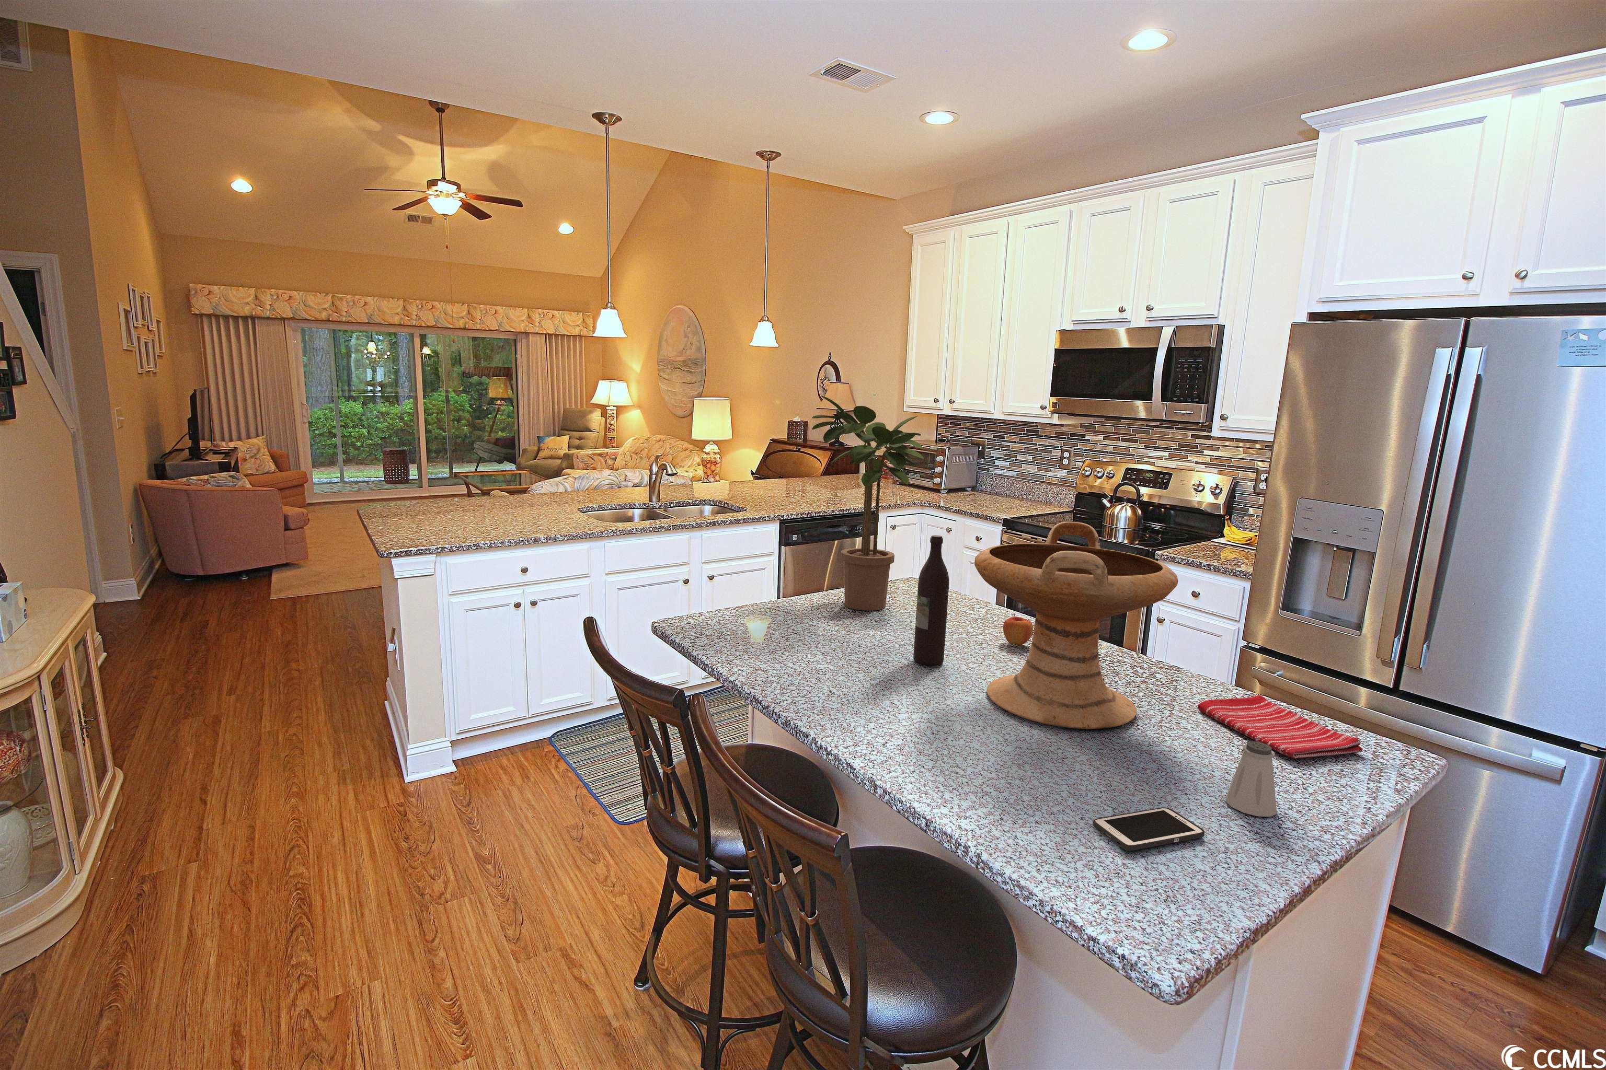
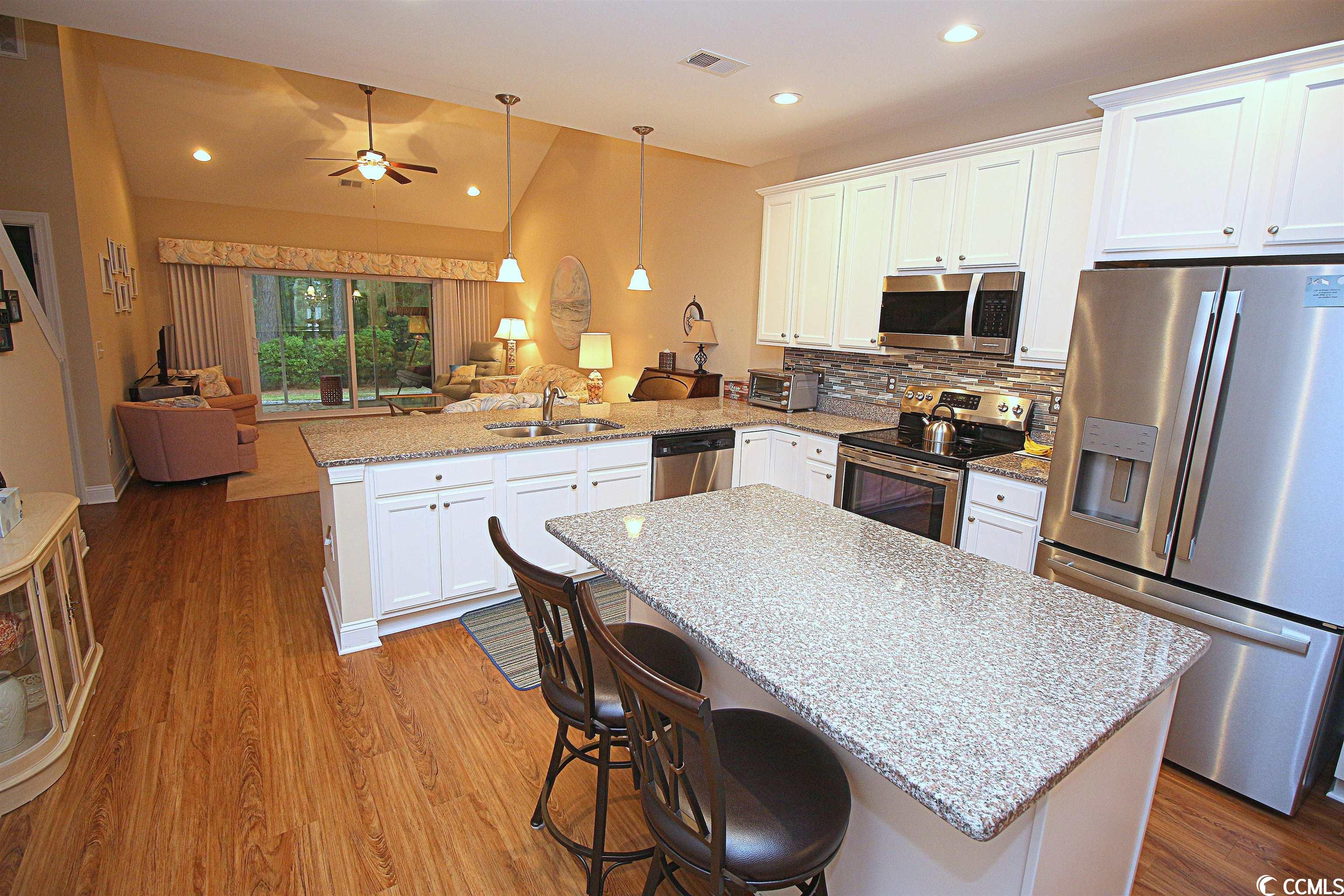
- cell phone [1092,807,1204,851]
- apple [1003,613,1034,646]
- potted plant [811,395,925,611]
- saltshaker [1225,740,1277,817]
- dish towel [1197,694,1363,760]
- wine bottle [913,535,950,666]
- decorative bowl [974,522,1178,730]
